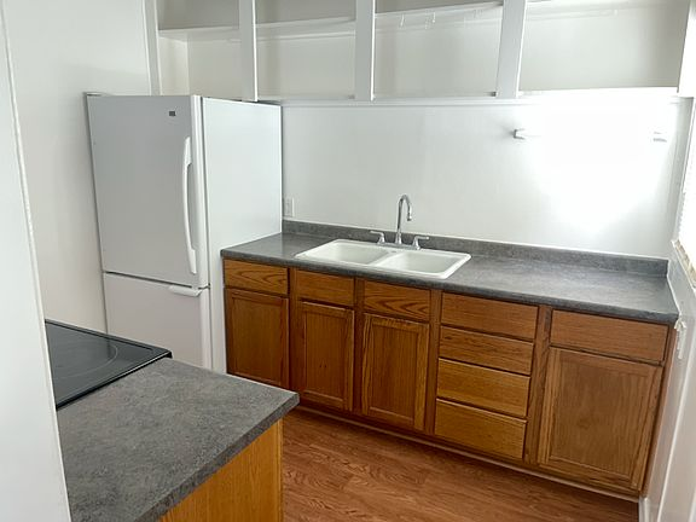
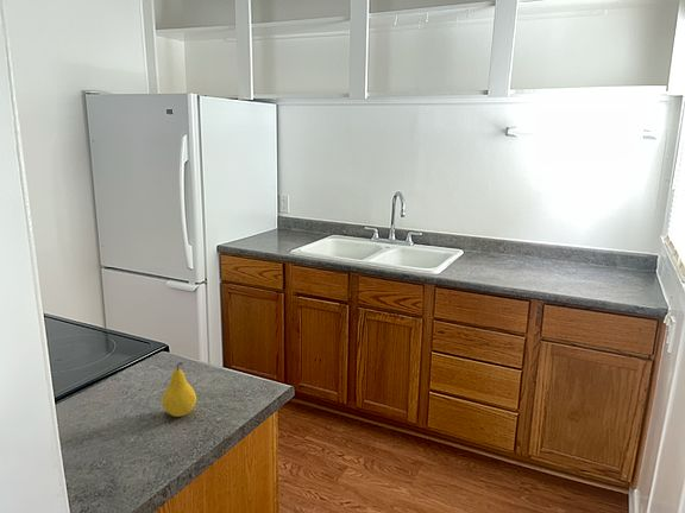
+ fruit [161,361,197,418]
